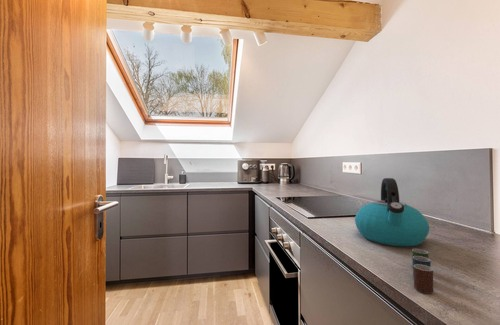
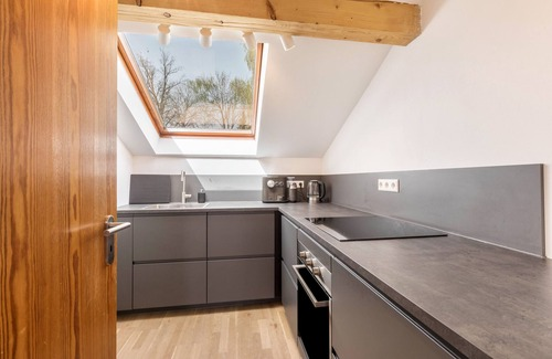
- kettle [354,177,430,247]
- cup [411,248,434,294]
